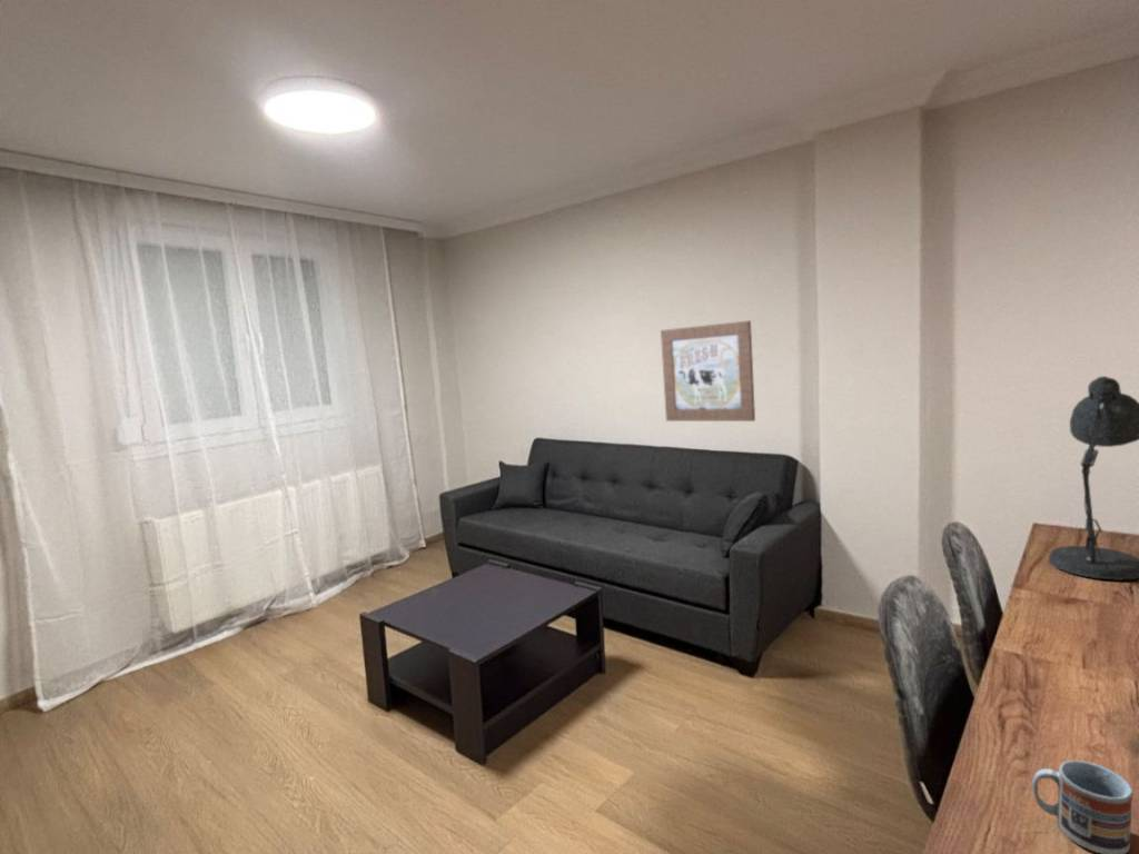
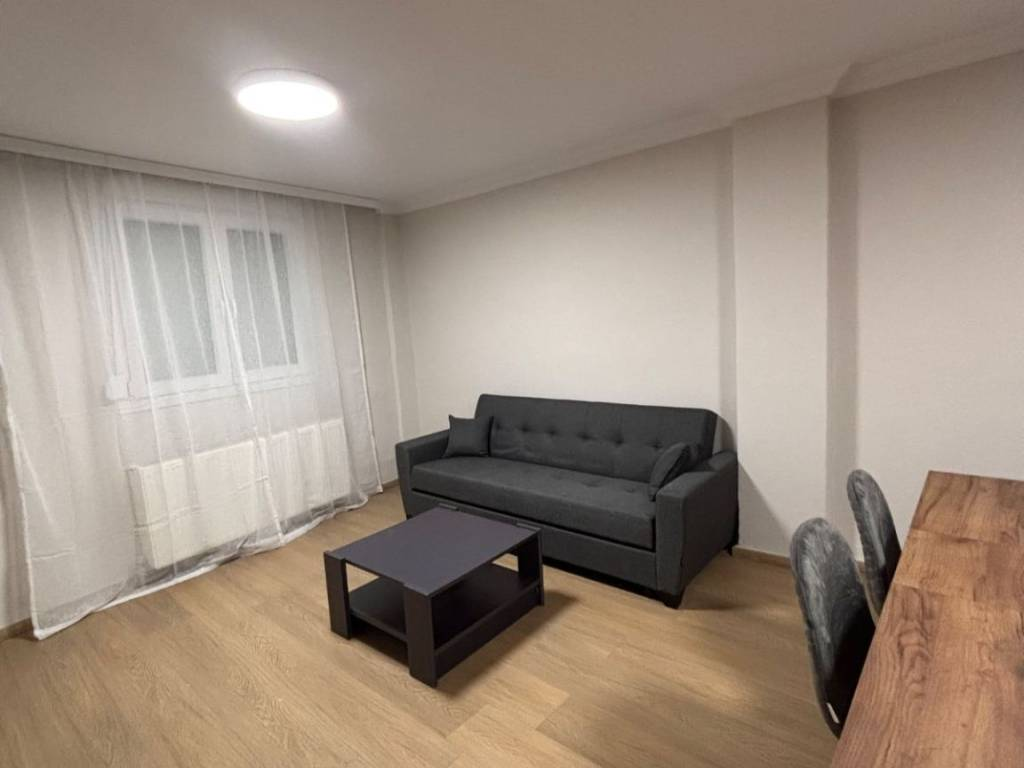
- desk lamp [1048,375,1139,592]
- wall art [660,319,756,423]
- cup [1031,759,1135,854]
